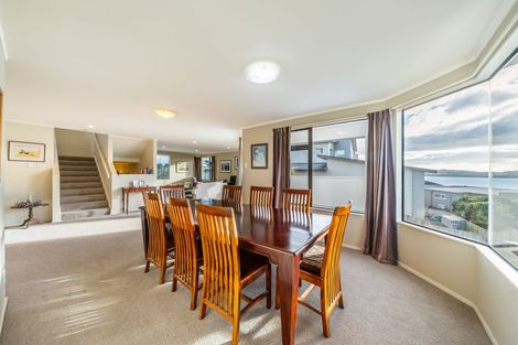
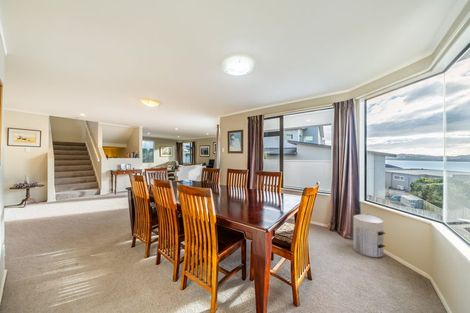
+ waste bin [352,213,386,259]
